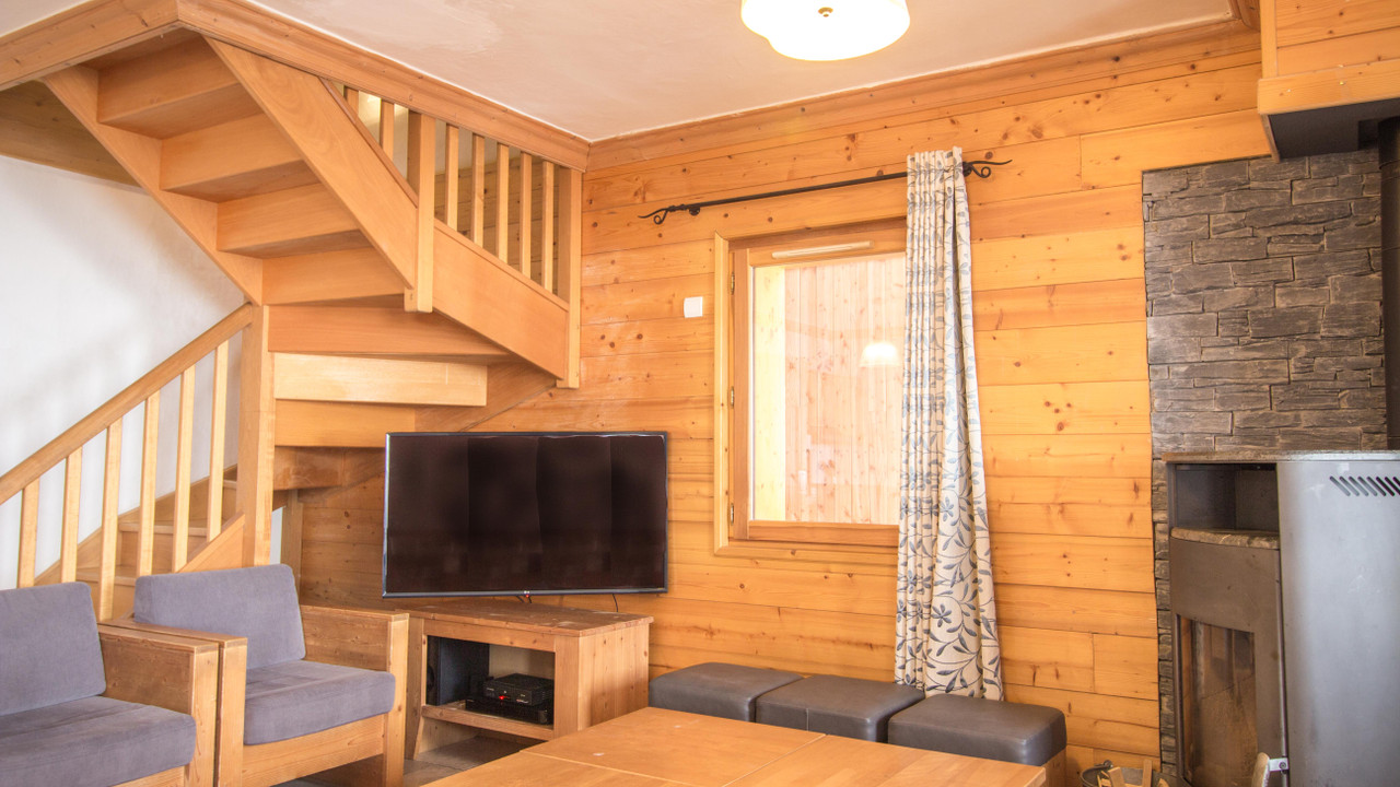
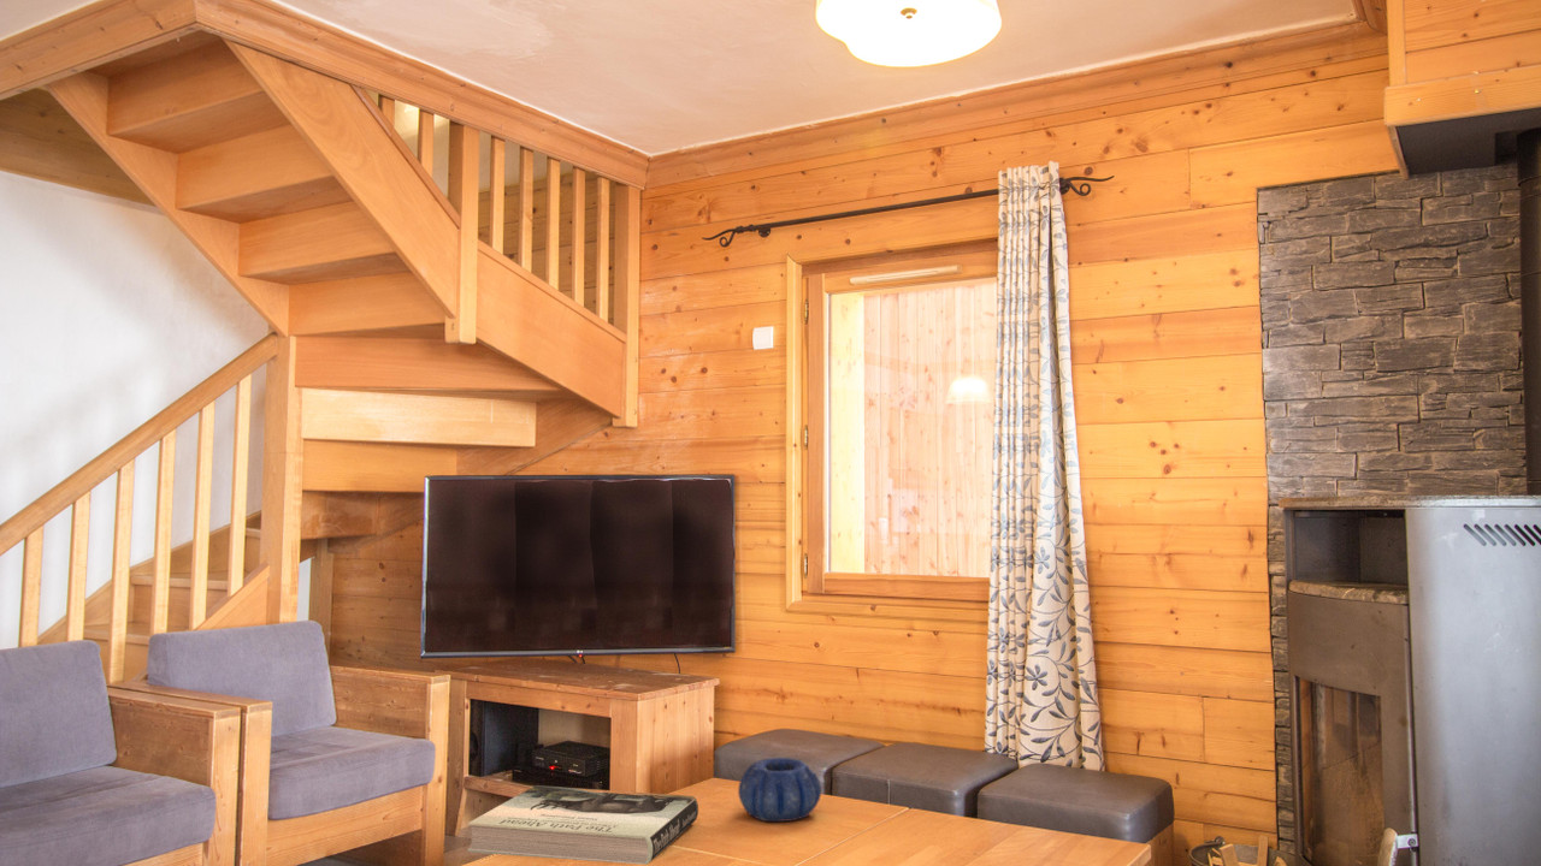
+ book [467,784,699,866]
+ decorative bowl [737,757,822,823]
